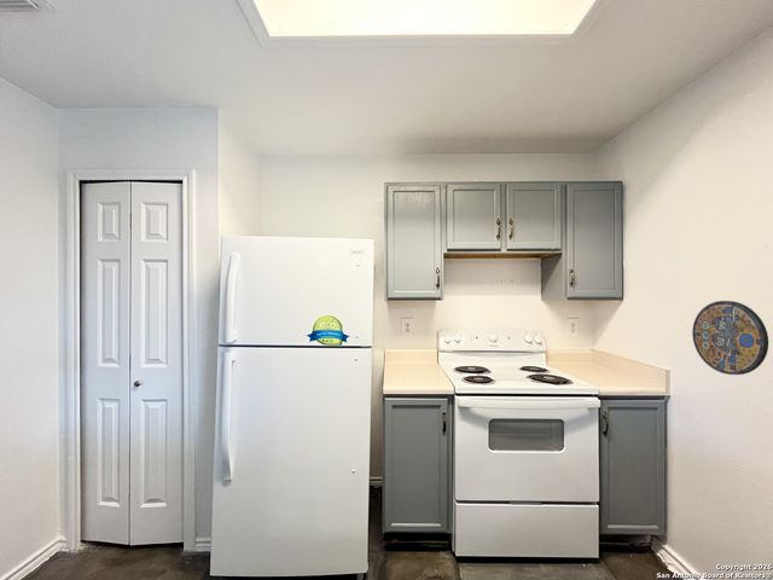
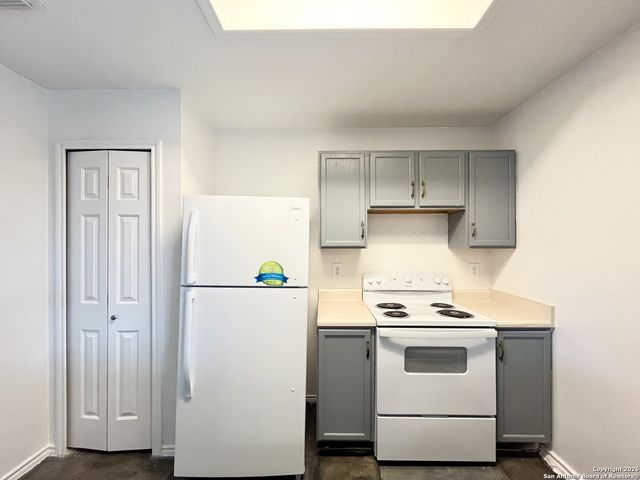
- manhole cover [691,300,769,376]
